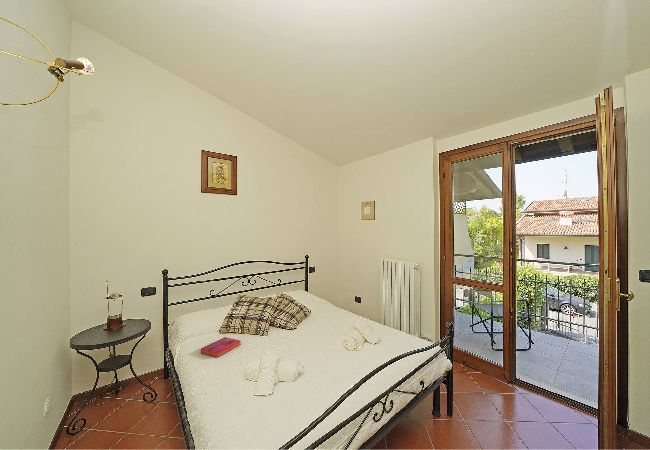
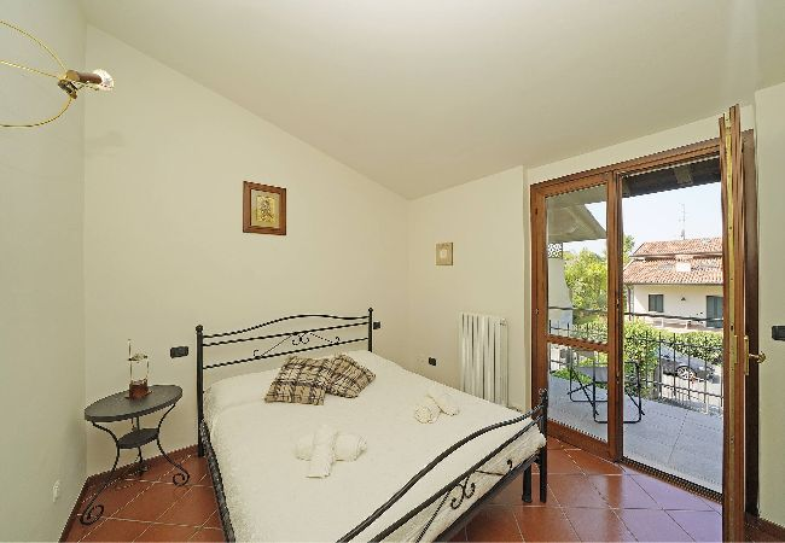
- hardback book [200,336,242,358]
